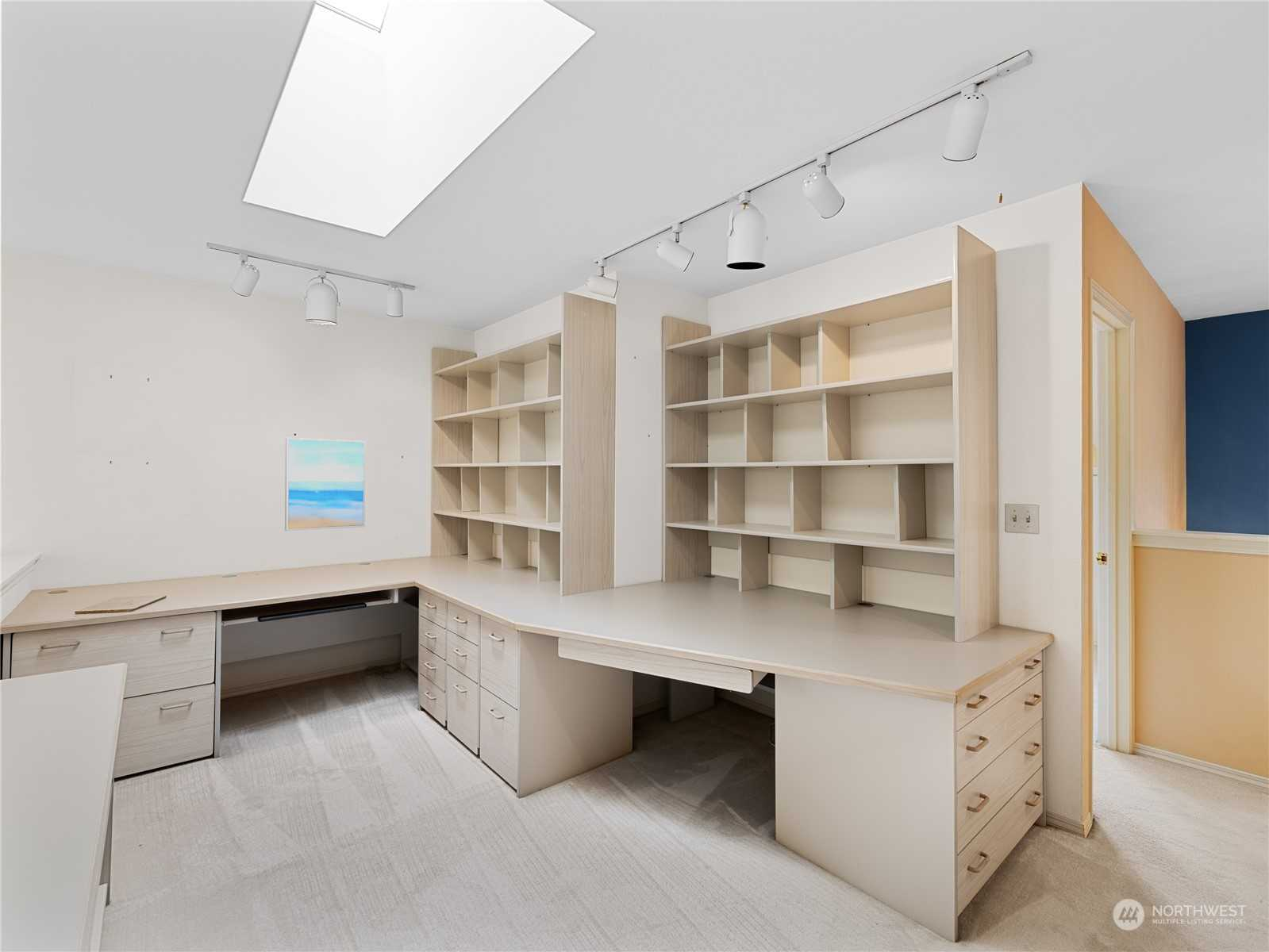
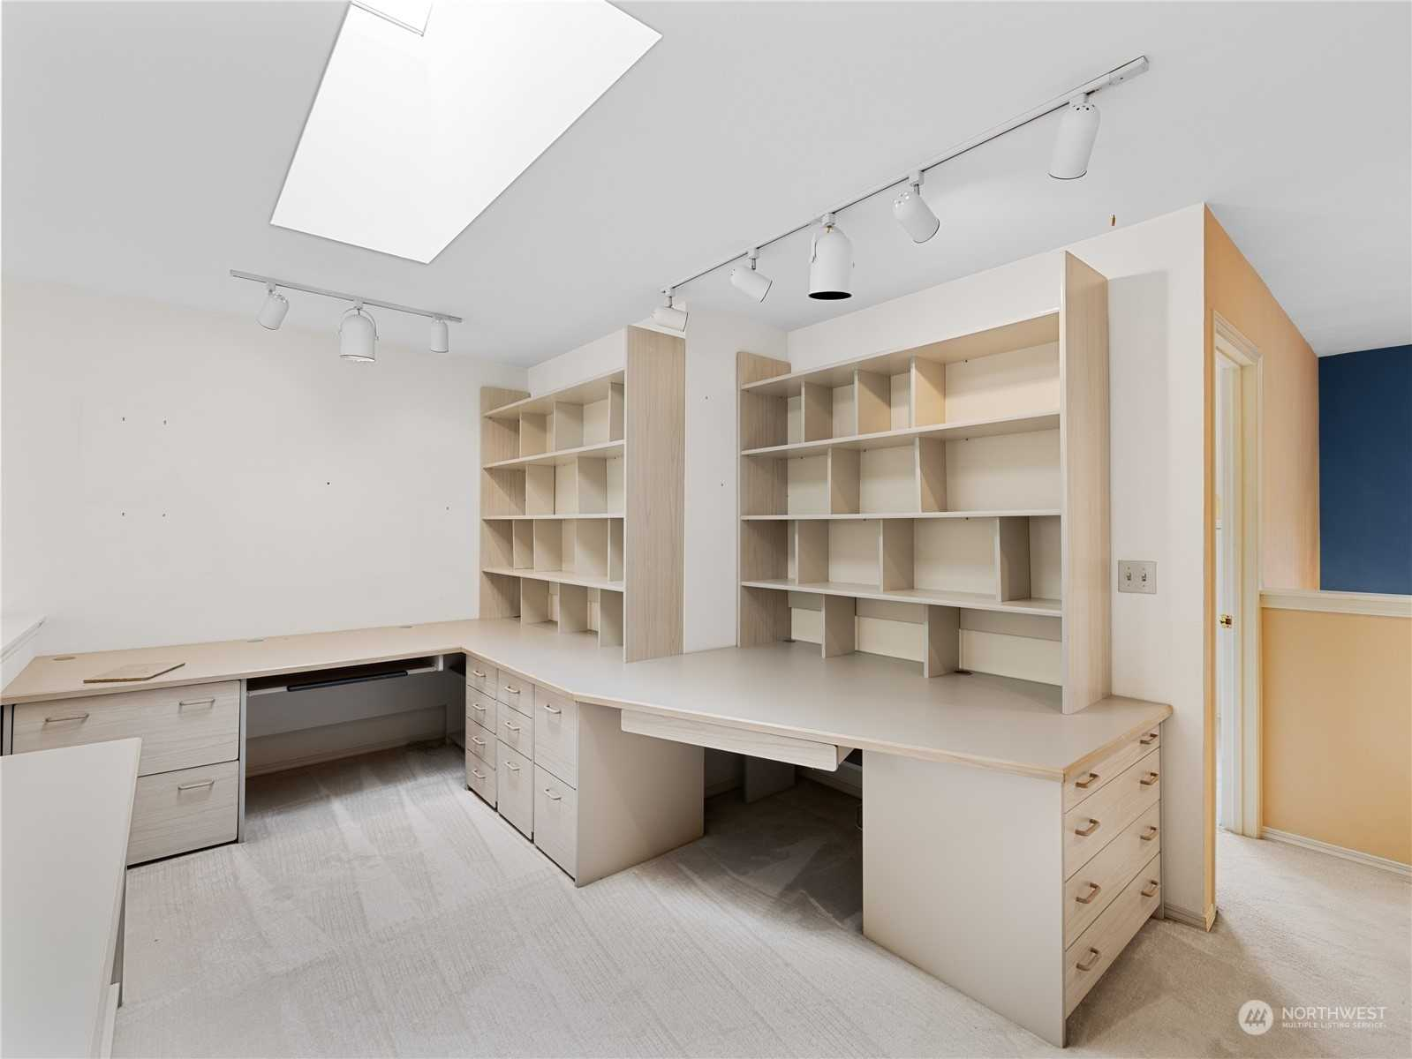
- wall art [284,437,366,532]
